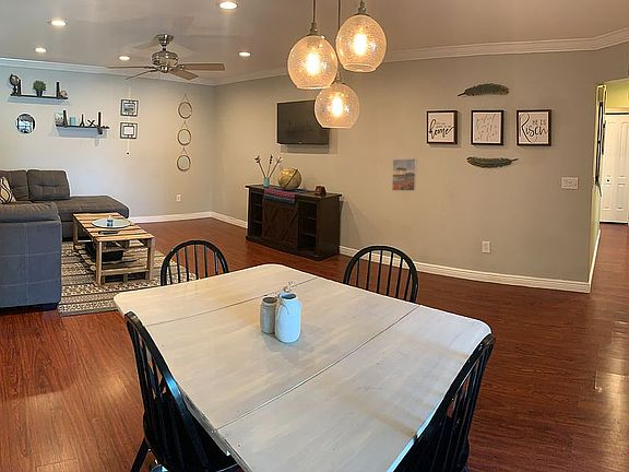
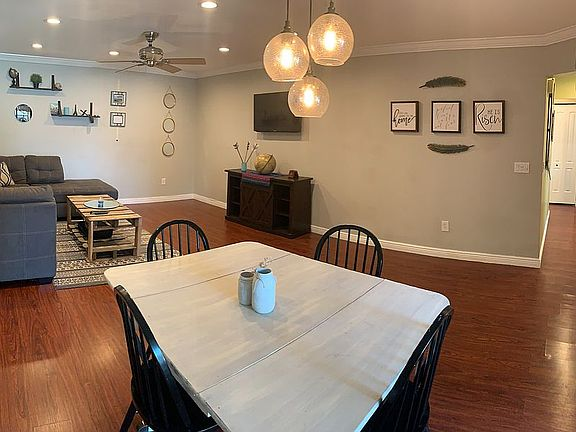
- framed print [391,157,418,192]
